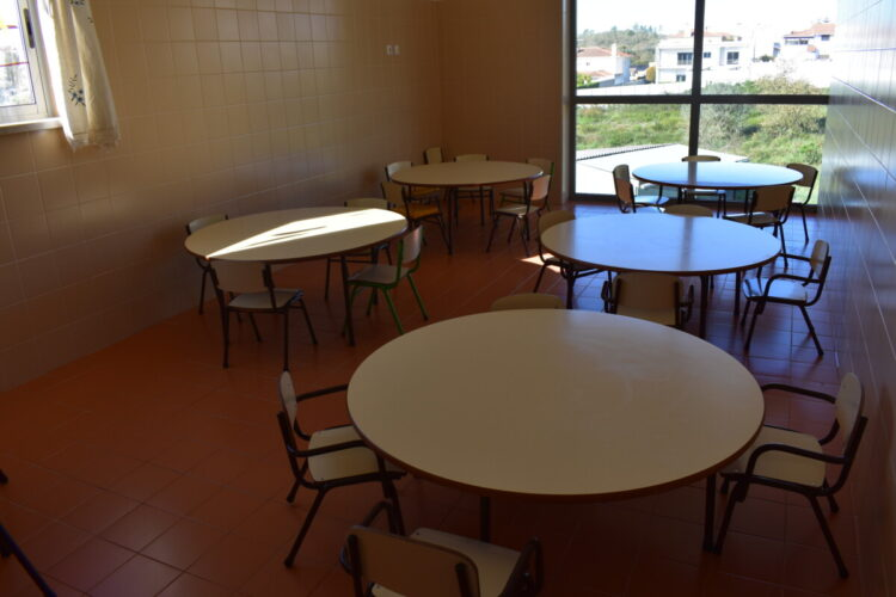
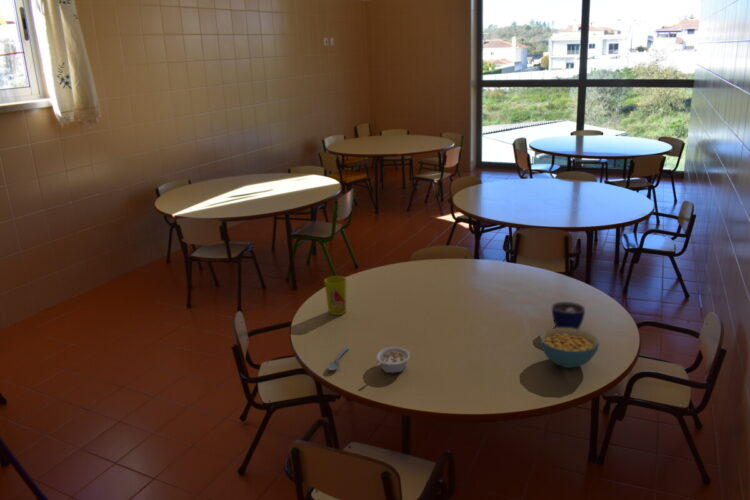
+ cup [323,275,348,316]
+ spoon [327,346,350,371]
+ cereal bowl [539,327,600,369]
+ legume [375,346,411,374]
+ cup [551,301,586,330]
